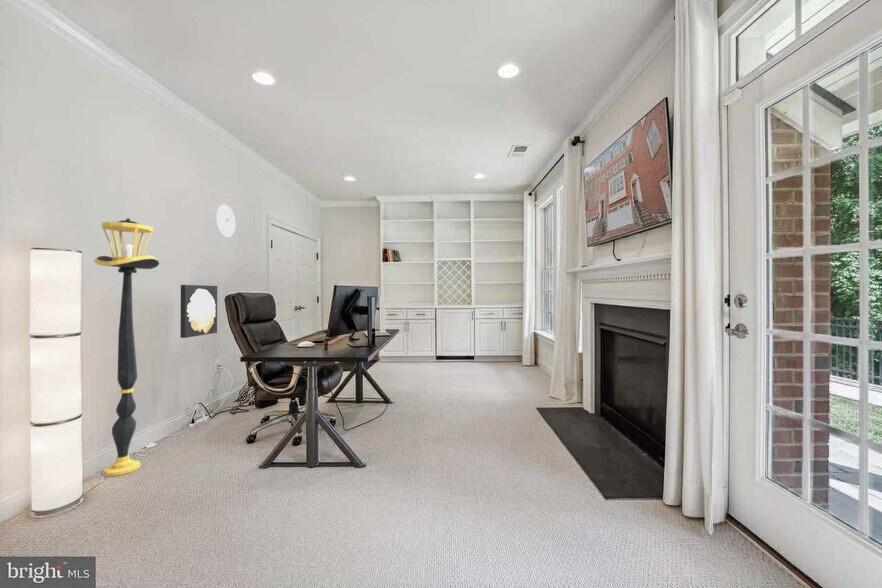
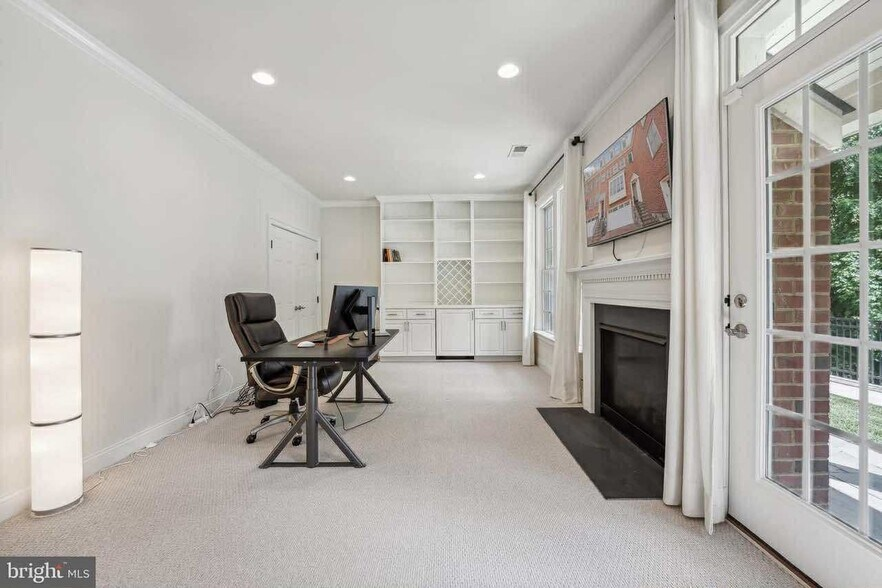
- wall art [179,284,218,339]
- wall clock [215,204,236,239]
- floor lamp [93,217,160,477]
